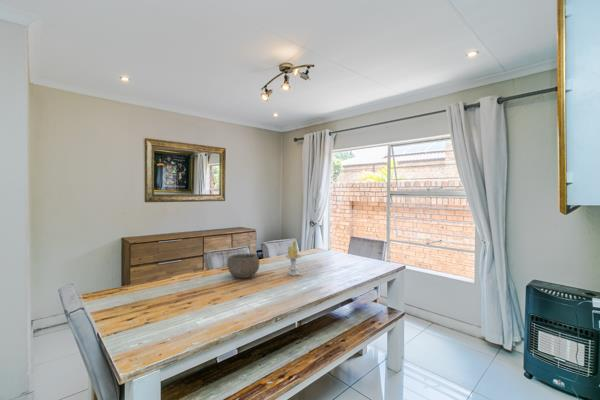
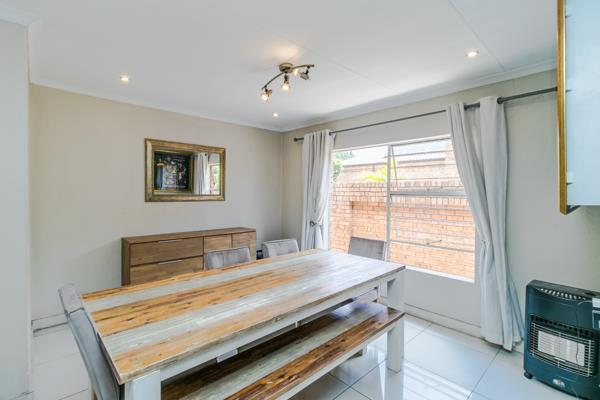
- candle [284,239,303,276]
- bowl [226,252,260,279]
